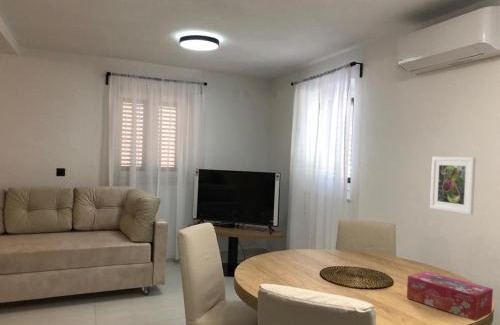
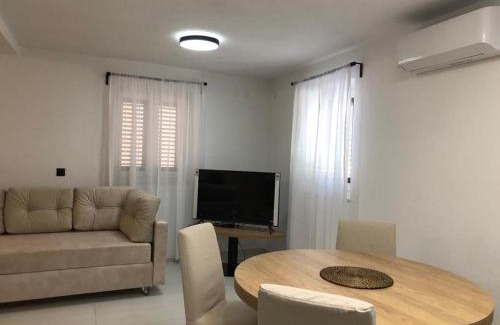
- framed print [429,156,477,216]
- tissue box [406,270,494,322]
